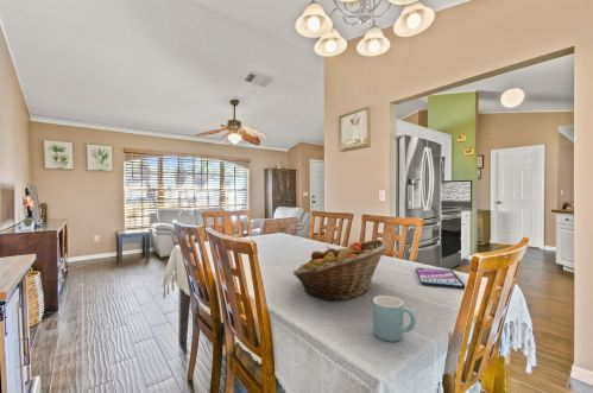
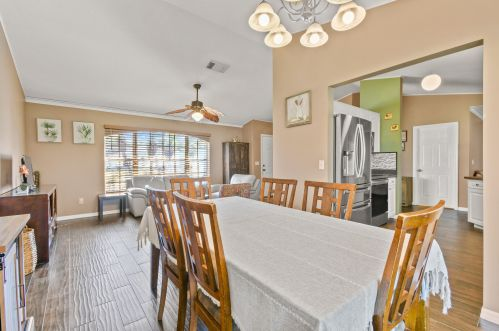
- video game case [415,266,466,290]
- fruit basket [292,237,389,302]
- mug [372,294,417,343]
